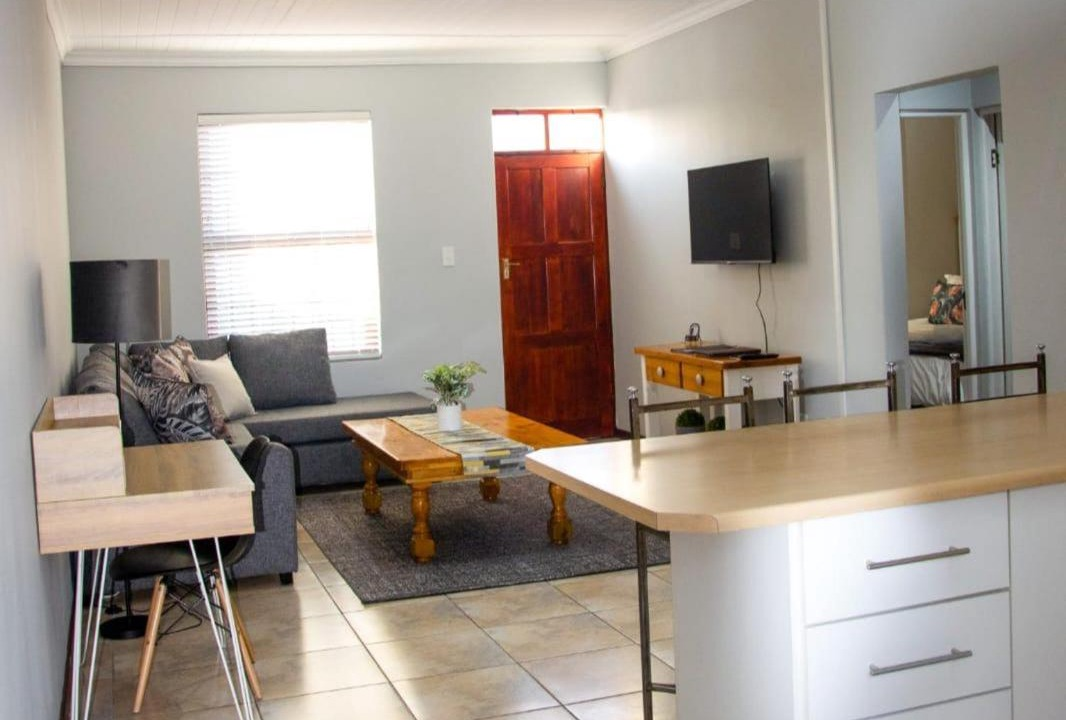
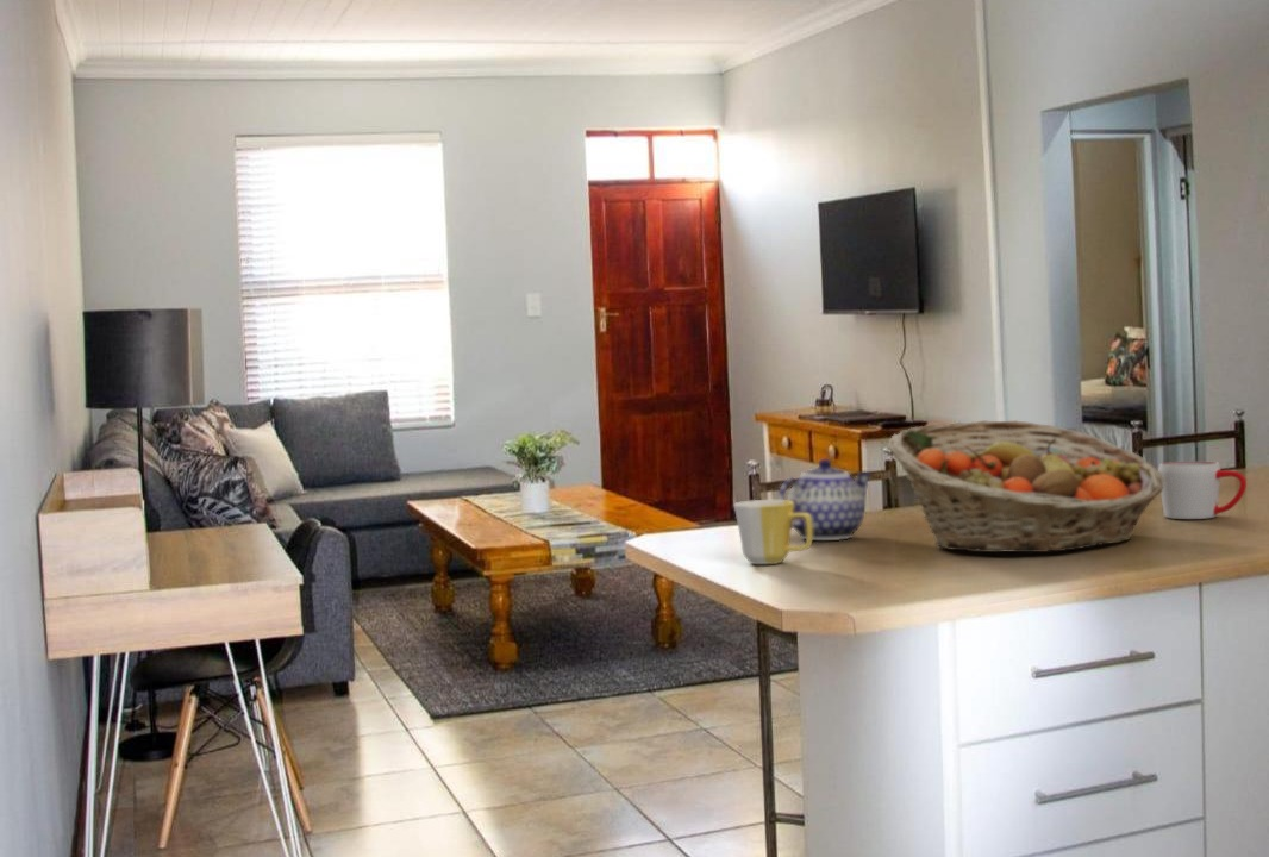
+ mug [1157,461,1248,520]
+ mug [733,499,813,565]
+ teapot [776,457,871,542]
+ fruit basket [887,419,1164,553]
